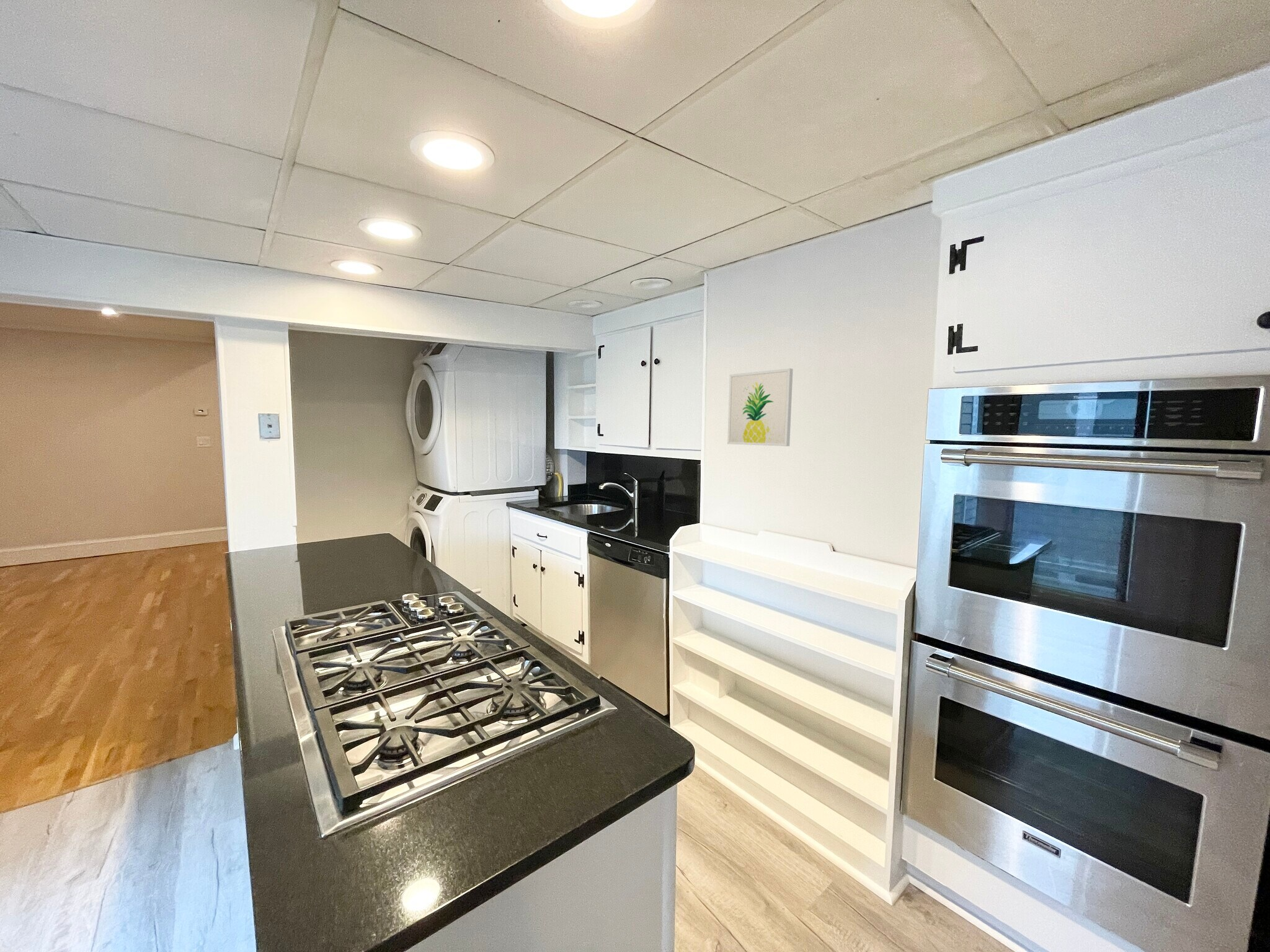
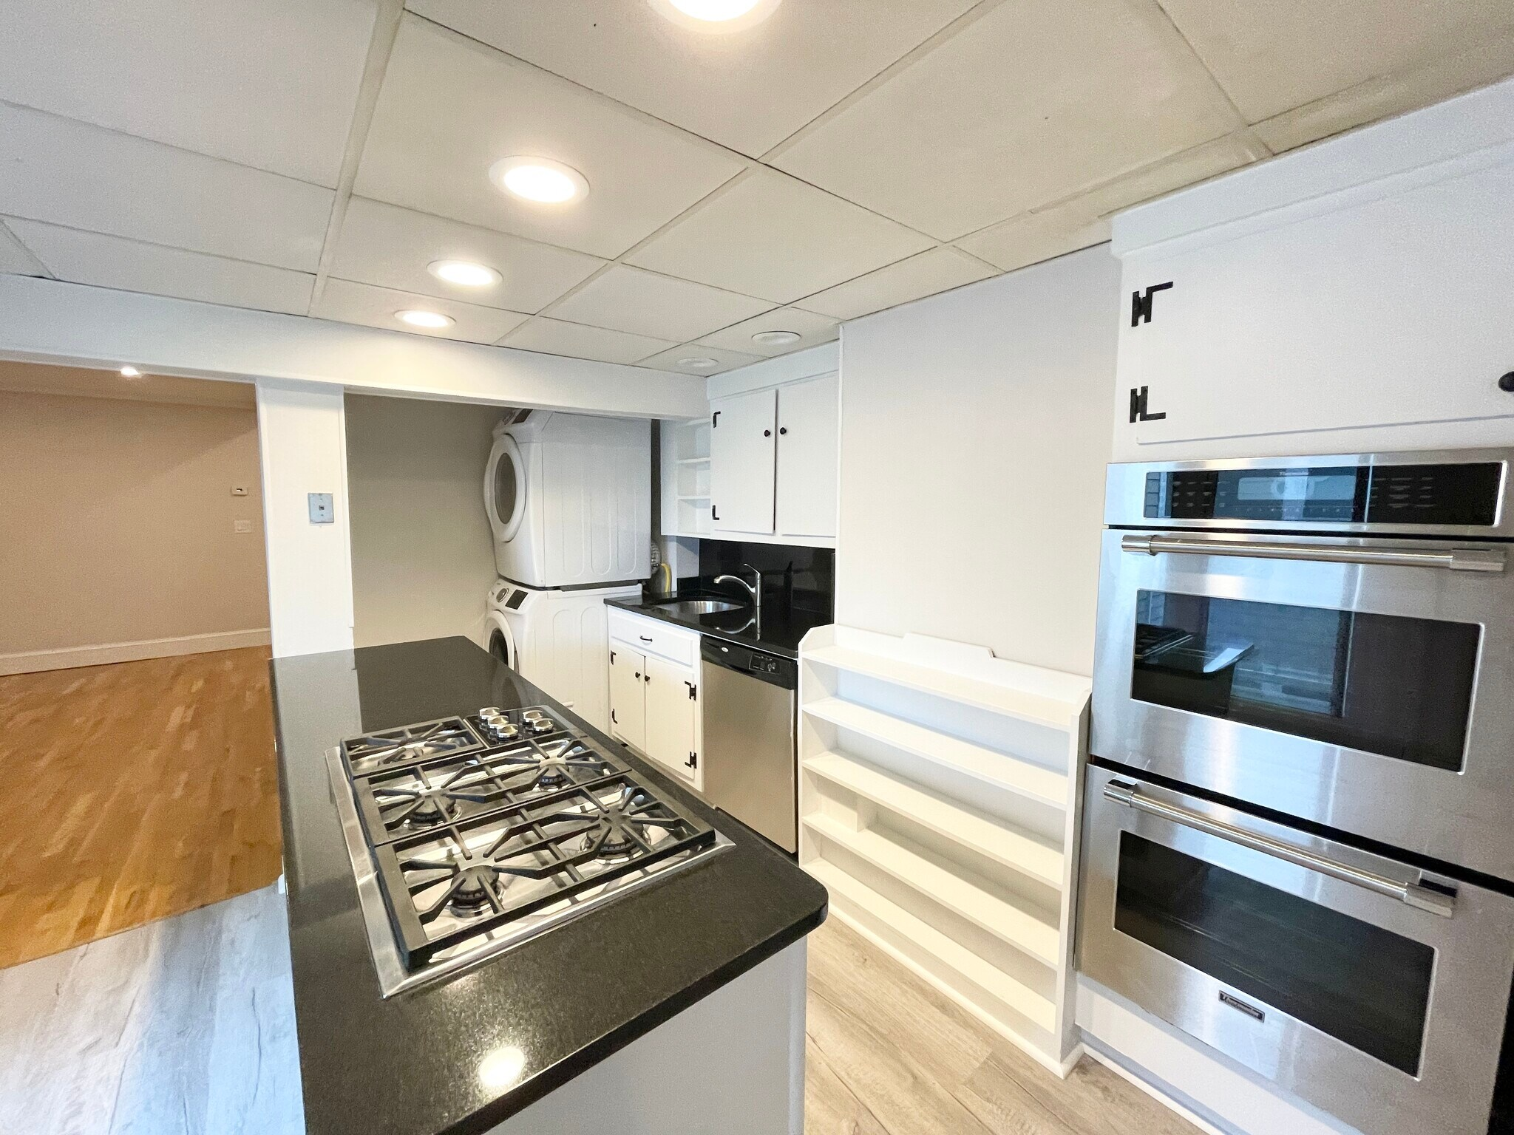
- wall art [727,368,794,447]
